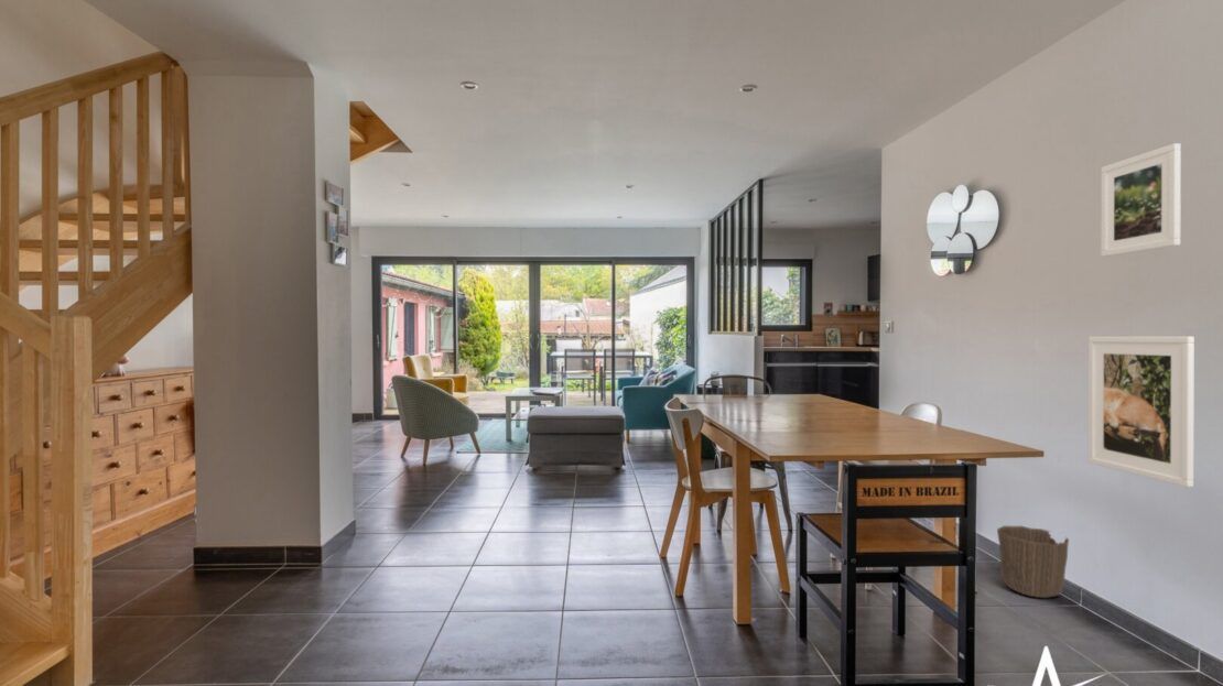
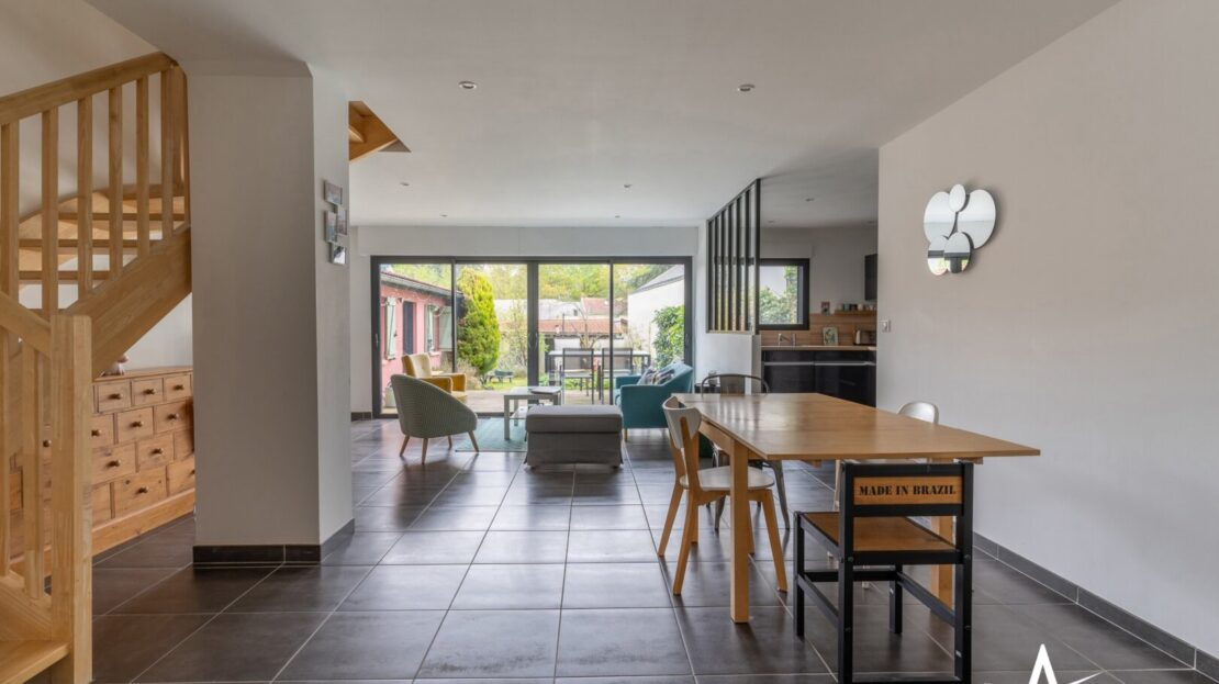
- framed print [1087,336,1195,488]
- waste basket [996,524,1070,599]
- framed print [1100,142,1182,258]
